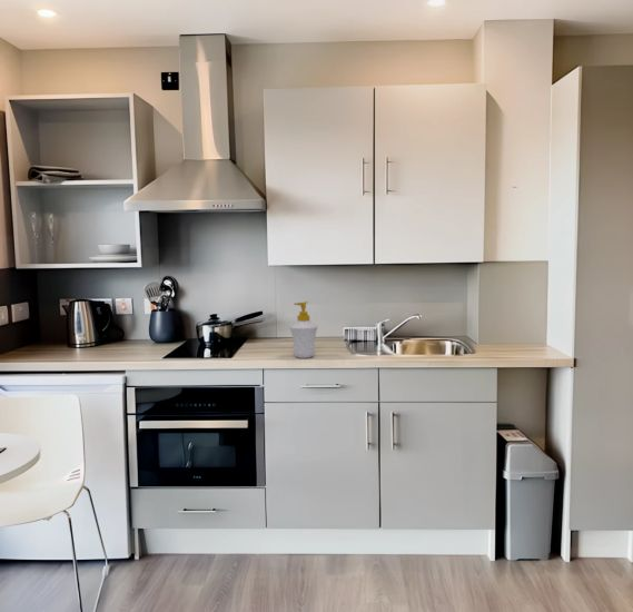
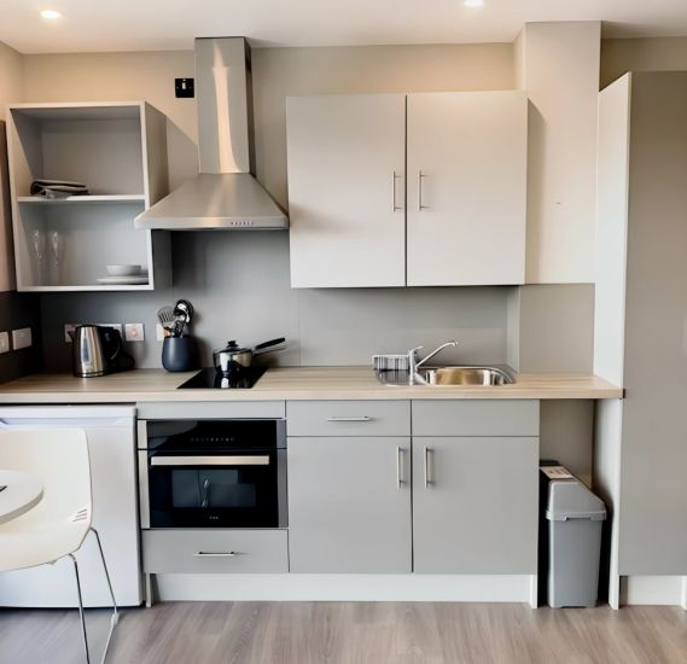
- soap bottle [288,300,319,359]
